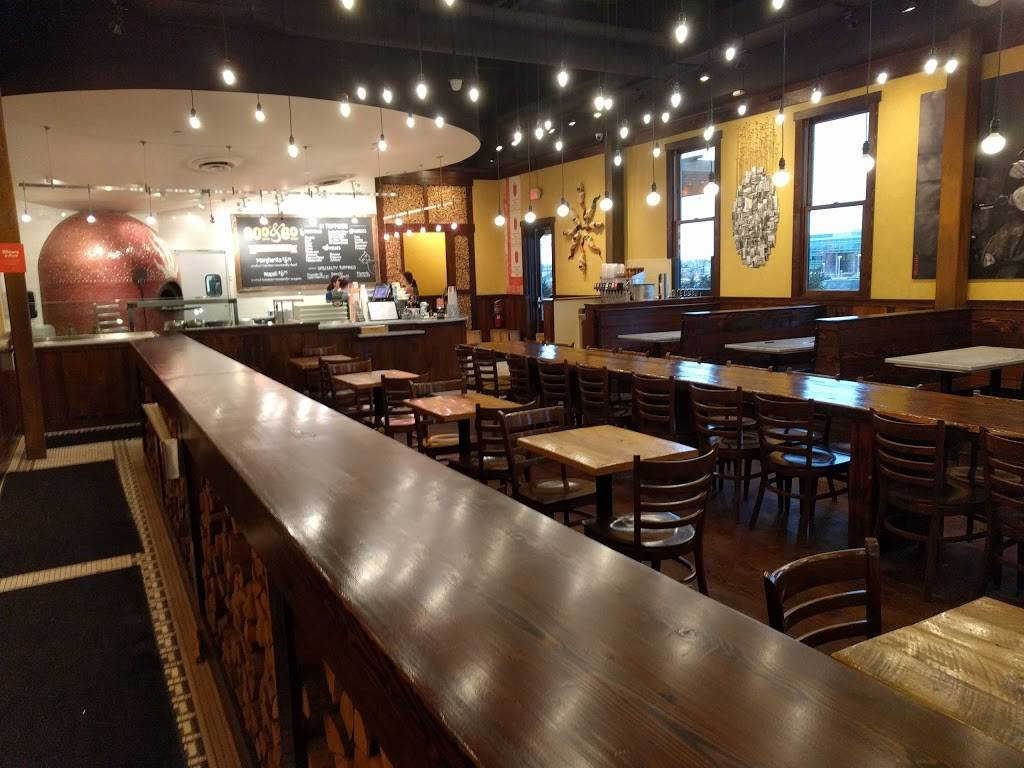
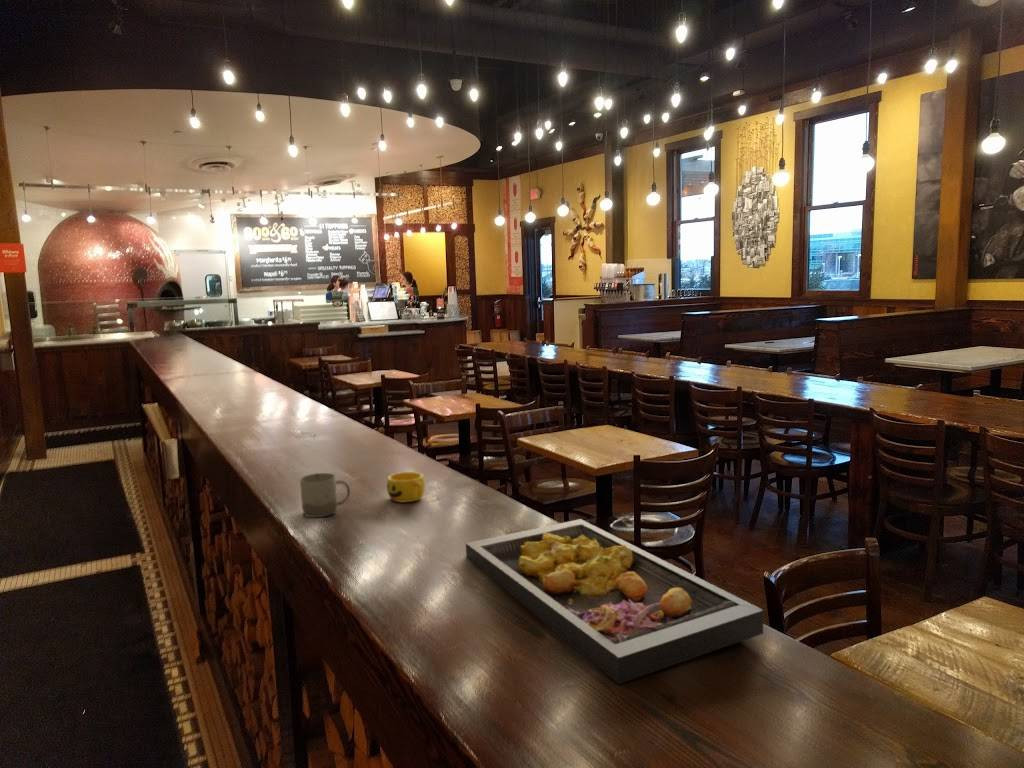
+ cup [299,472,351,518]
+ cup [386,471,426,504]
+ food tray [465,518,765,685]
